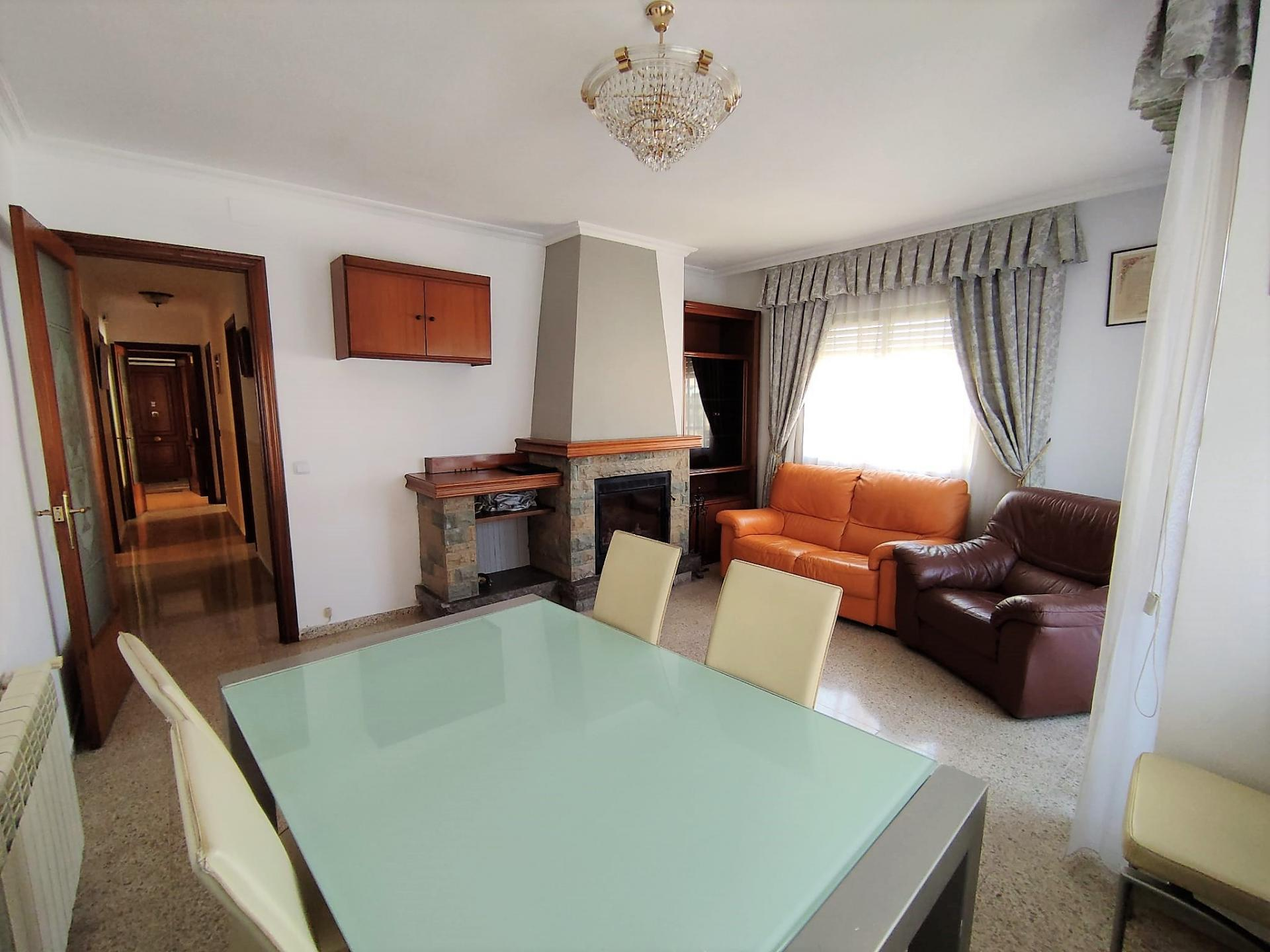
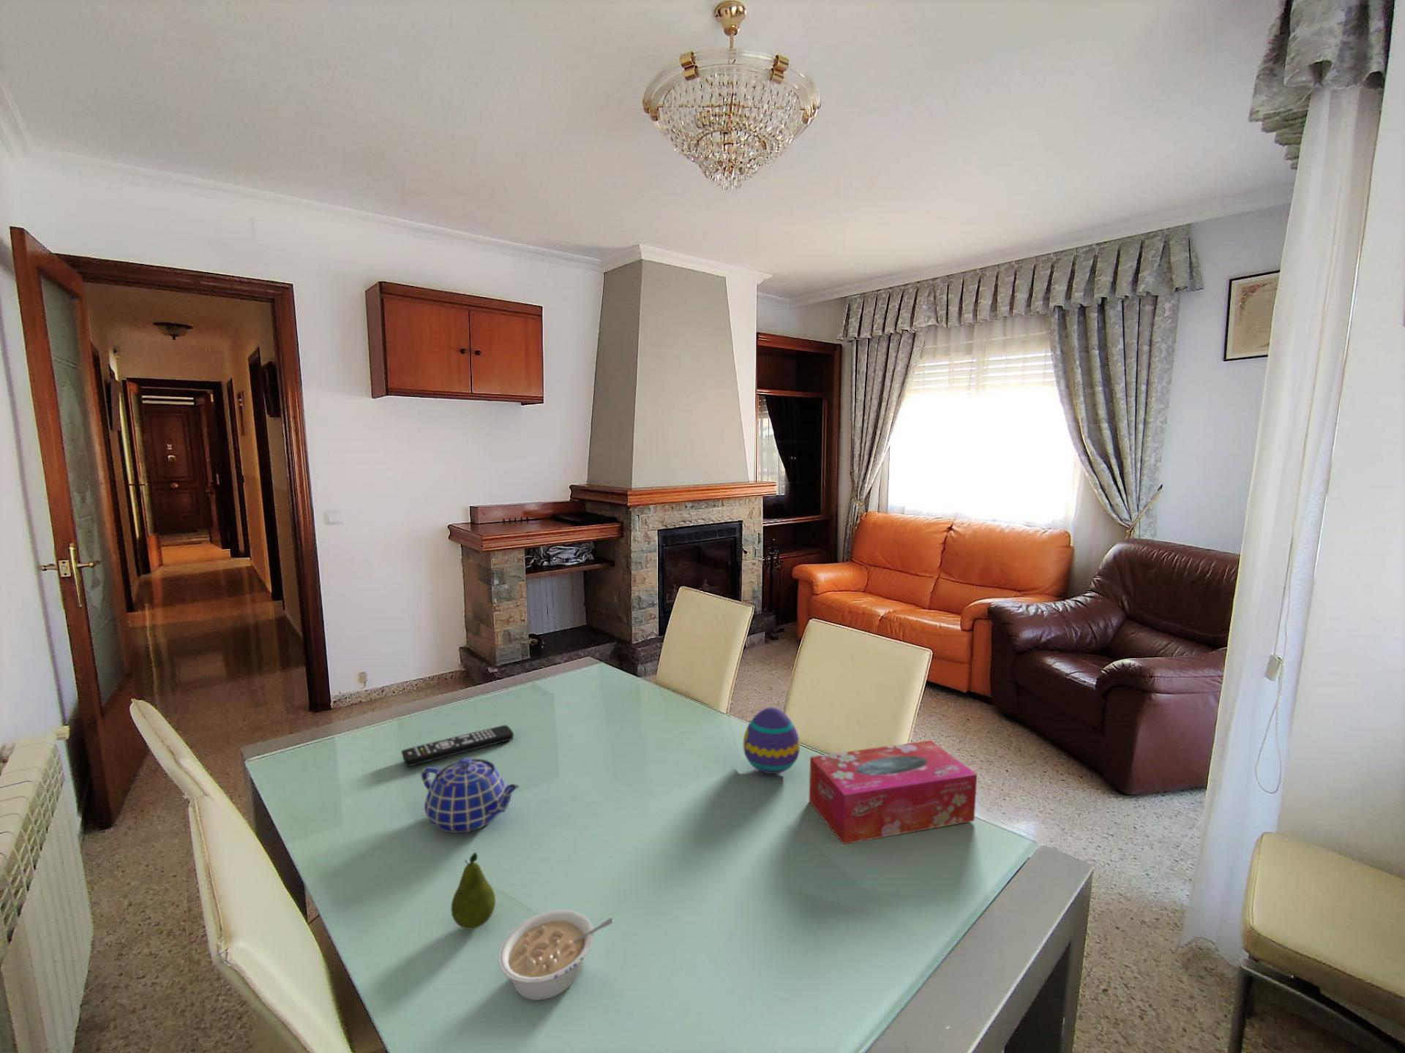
+ teapot [420,757,520,834]
+ tissue box [809,739,978,845]
+ legume [498,909,613,1001]
+ decorative egg [742,707,801,774]
+ fruit [450,852,496,930]
+ remote control [400,724,514,768]
